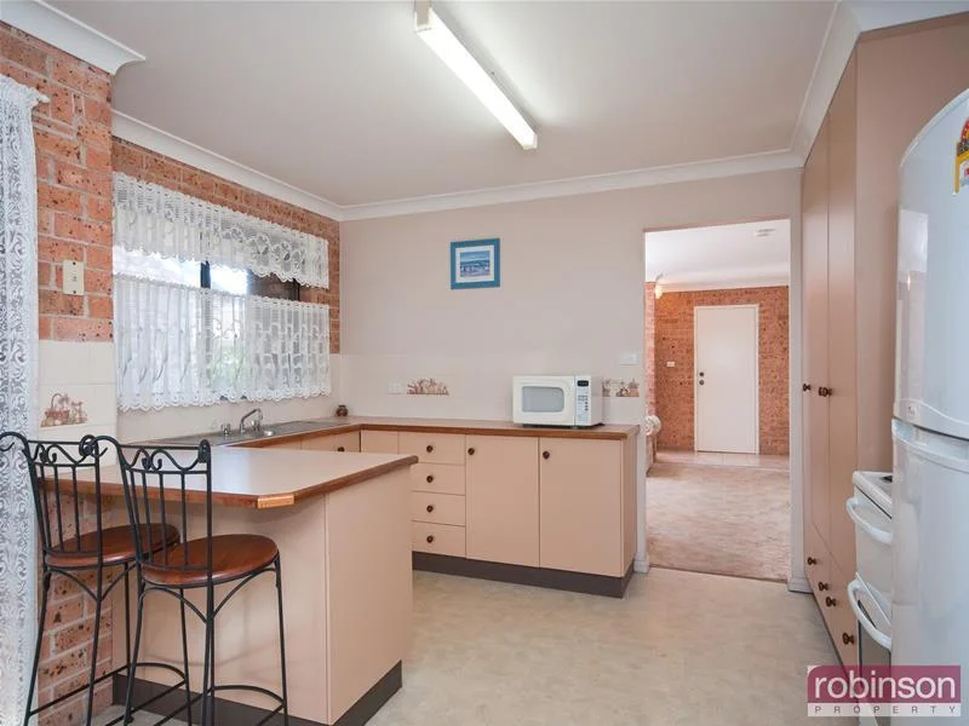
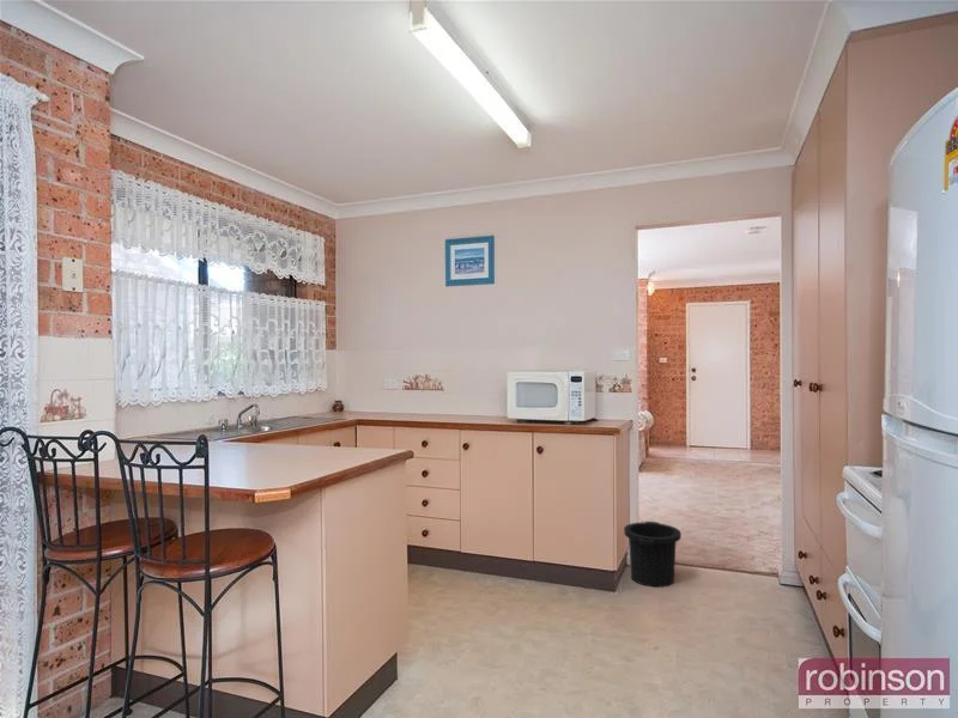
+ trash can [623,521,683,589]
